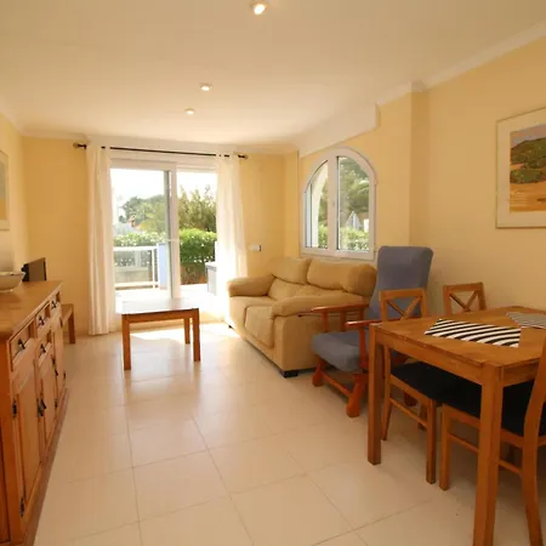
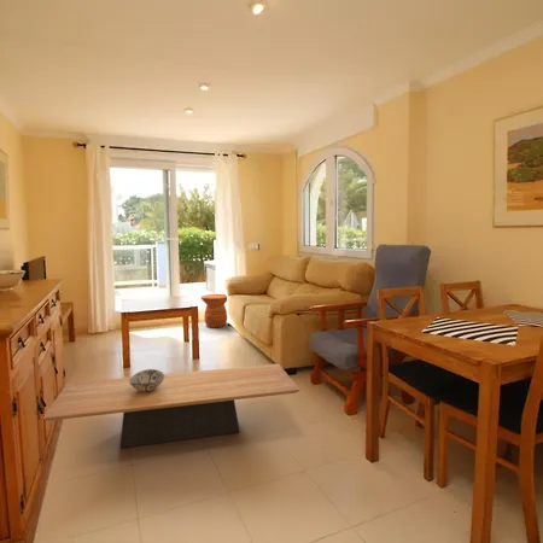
+ side table [200,293,228,328]
+ coffee table [42,363,302,449]
+ decorative bowl [129,368,164,392]
